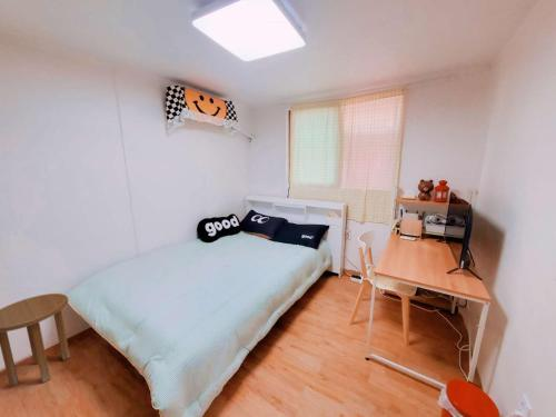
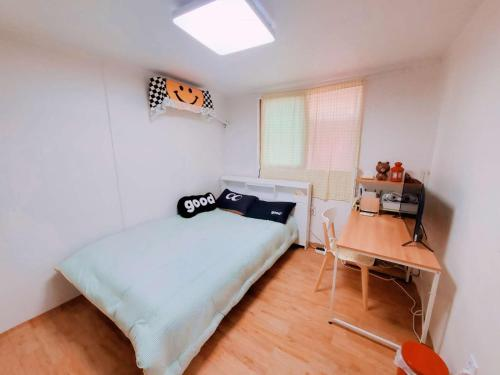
- side table [0,292,71,389]
